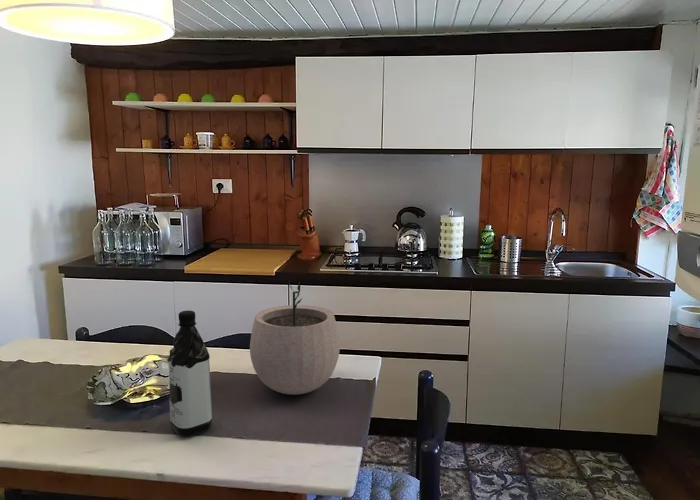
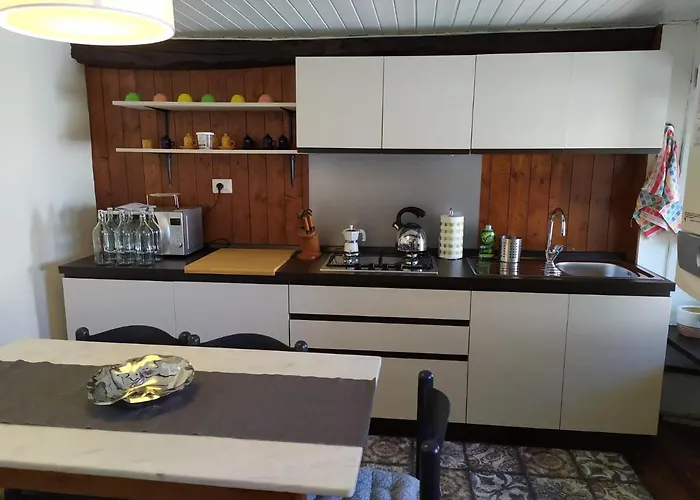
- water bottle [166,309,213,438]
- plant pot [249,281,341,396]
